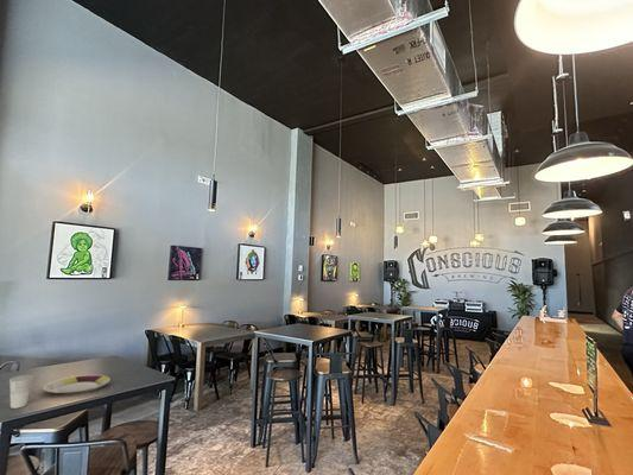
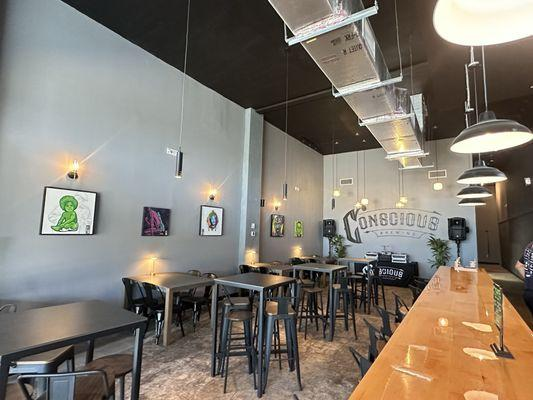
- plate [42,374,112,395]
- cup [8,374,34,410]
